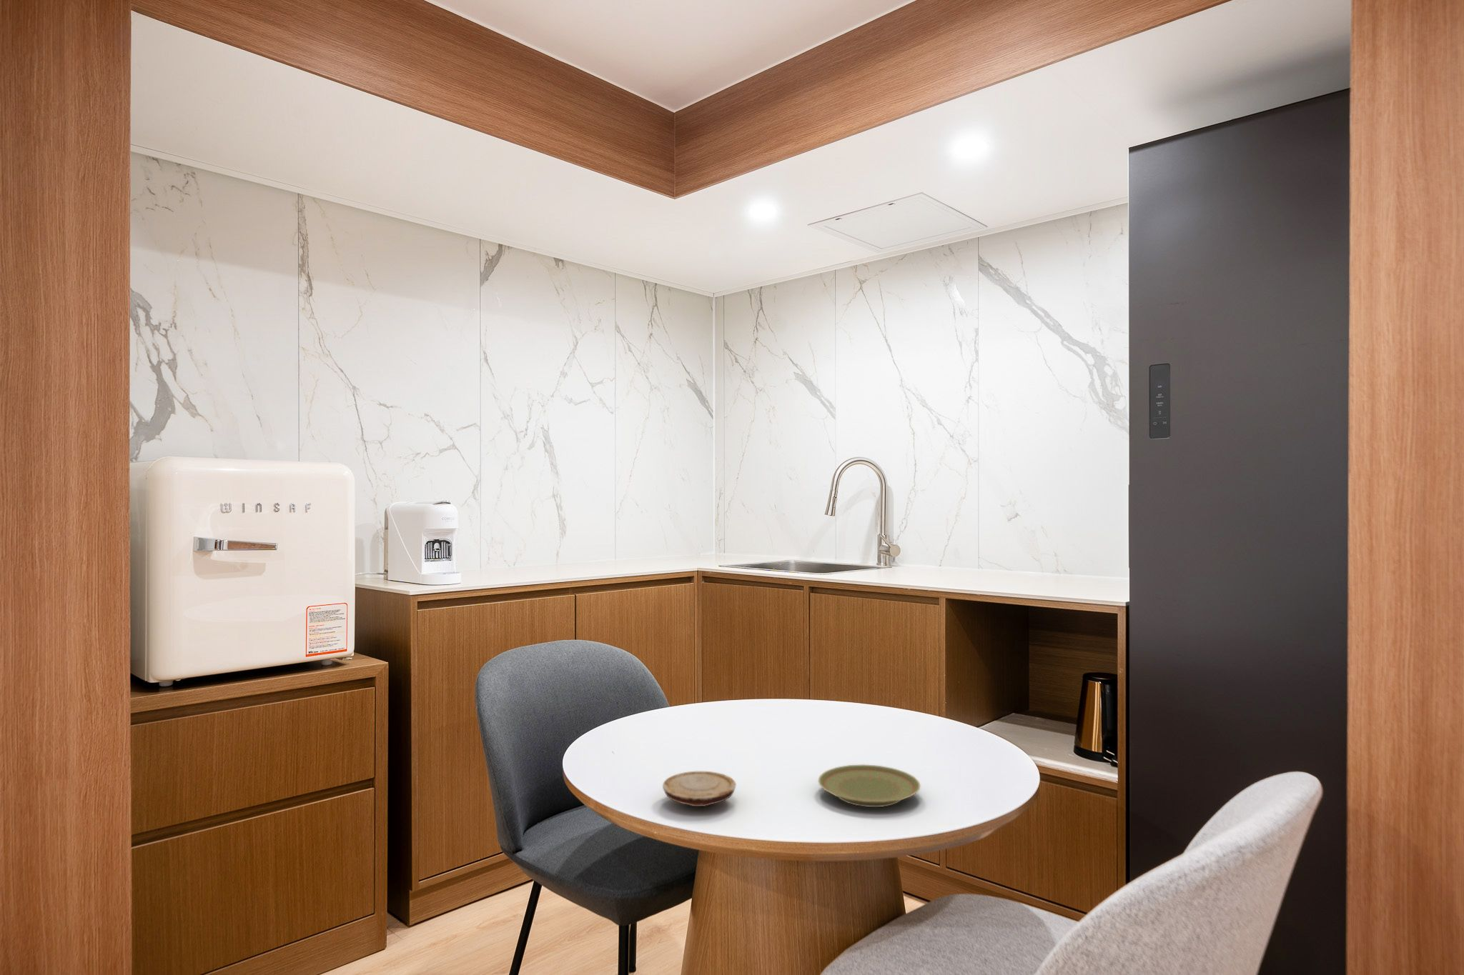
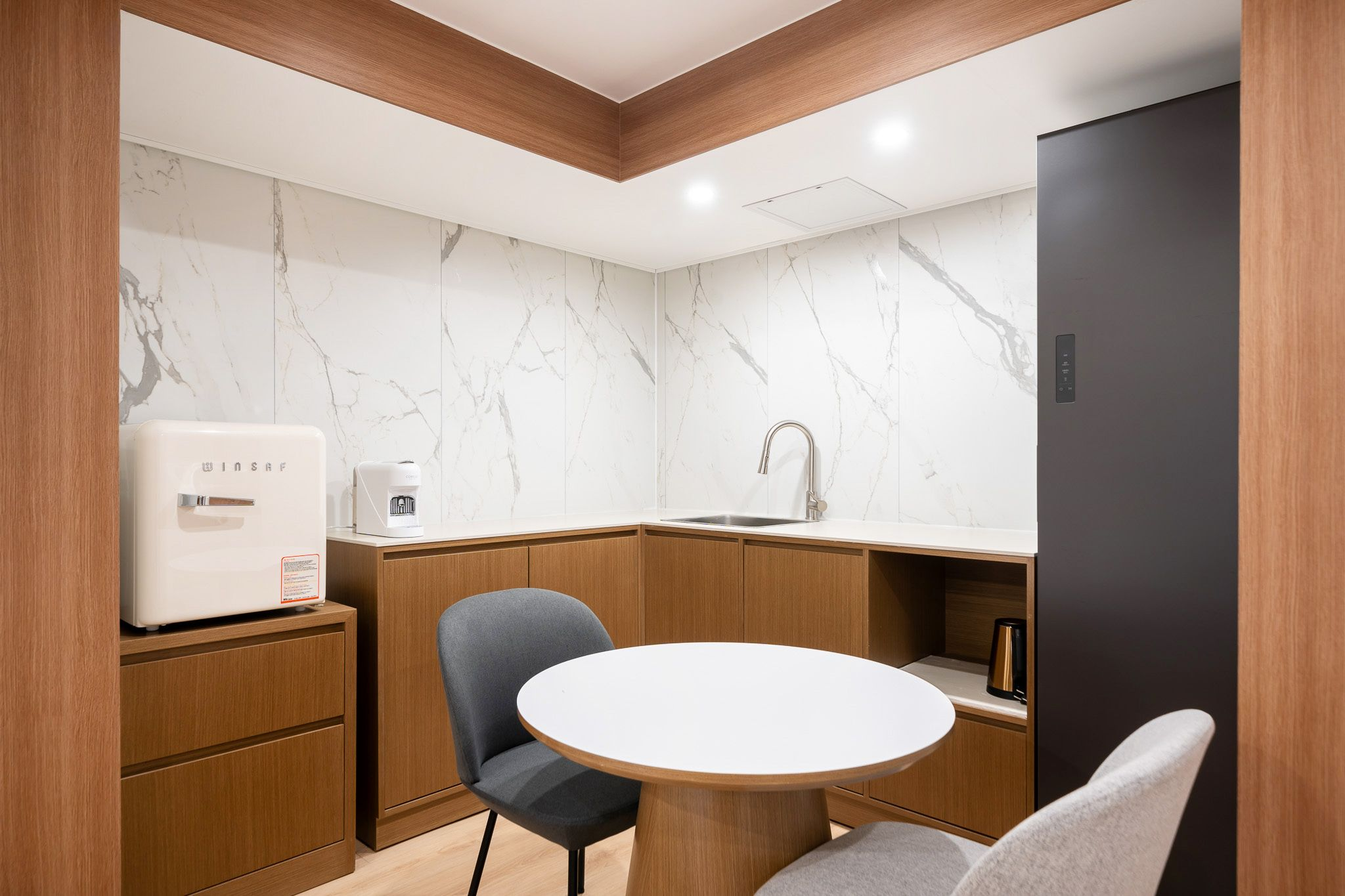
- wood slice [662,770,737,807]
- plate [817,764,922,807]
